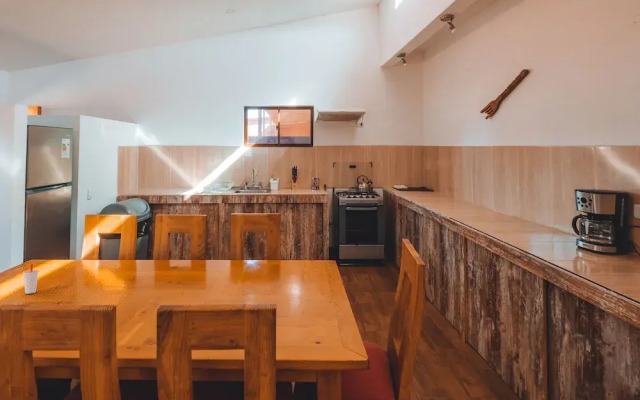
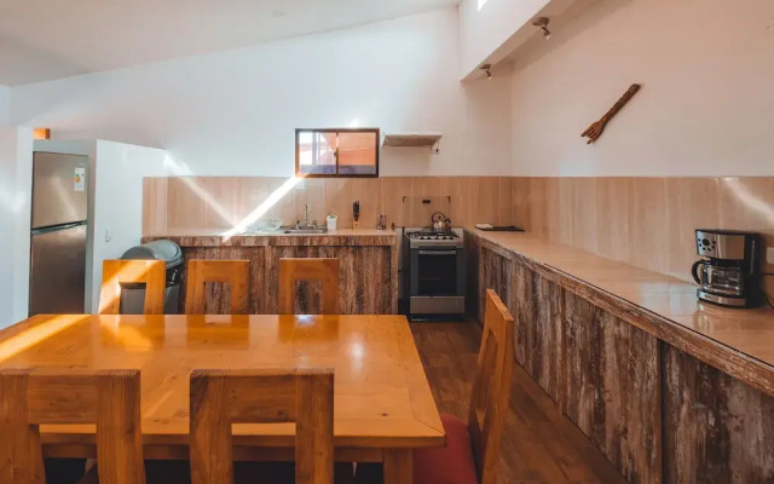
- cup [22,263,40,295]
